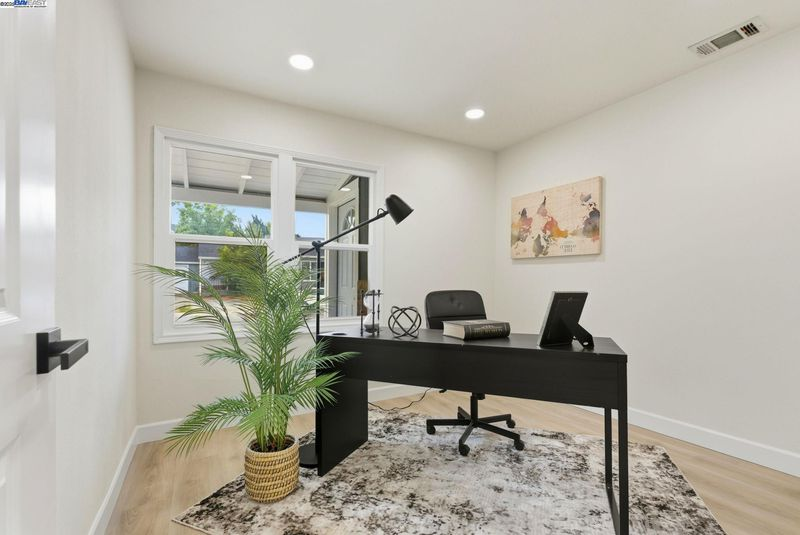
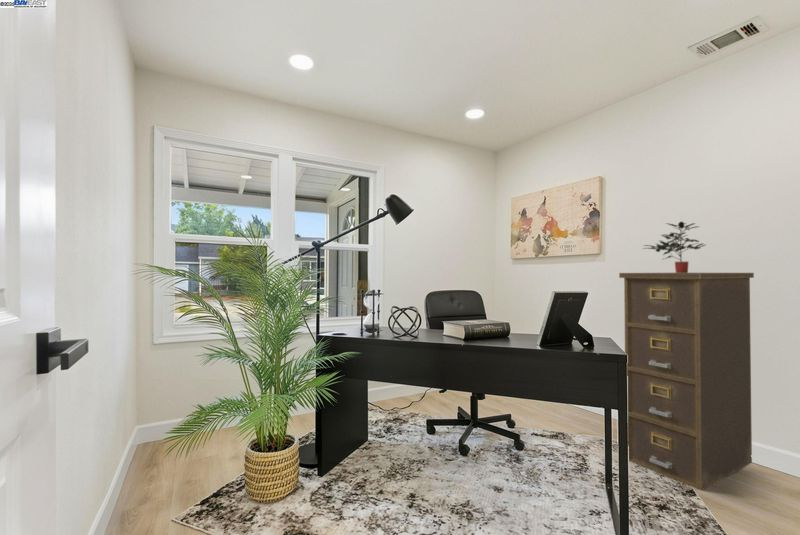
+ potted plant [642,220,706,273]
+ filing cabinet [618,272,755,491]
